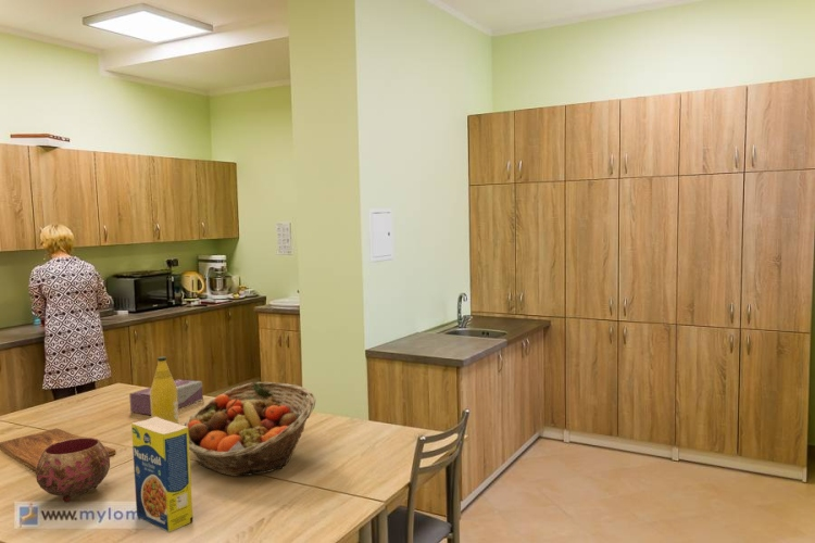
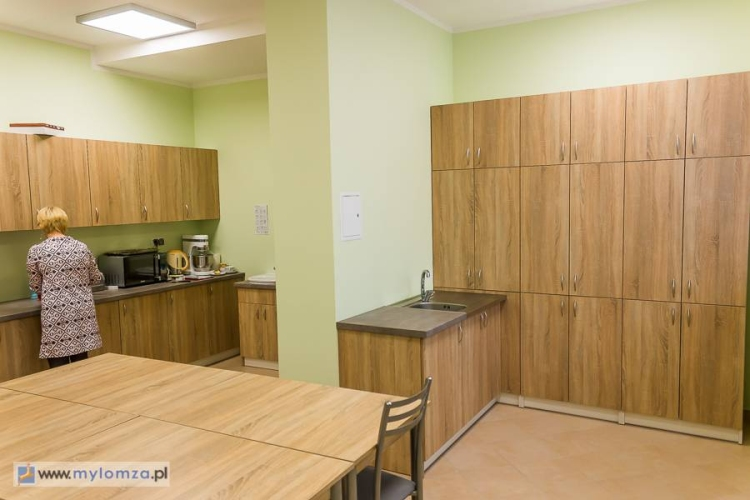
- cutting board [0,427,116,472]
- legume [130,417,193,533]
- bowl [35,437,111,504]
- bottle [150,355,179,424]
- tissue box [128,378,204,416]
- fruit basket [183,381,316,477]
